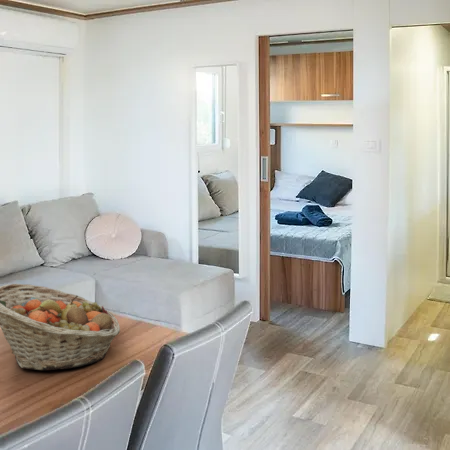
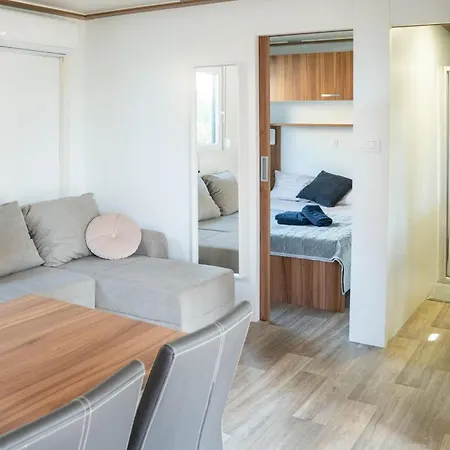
- fruit basket [0,283,121,371]
